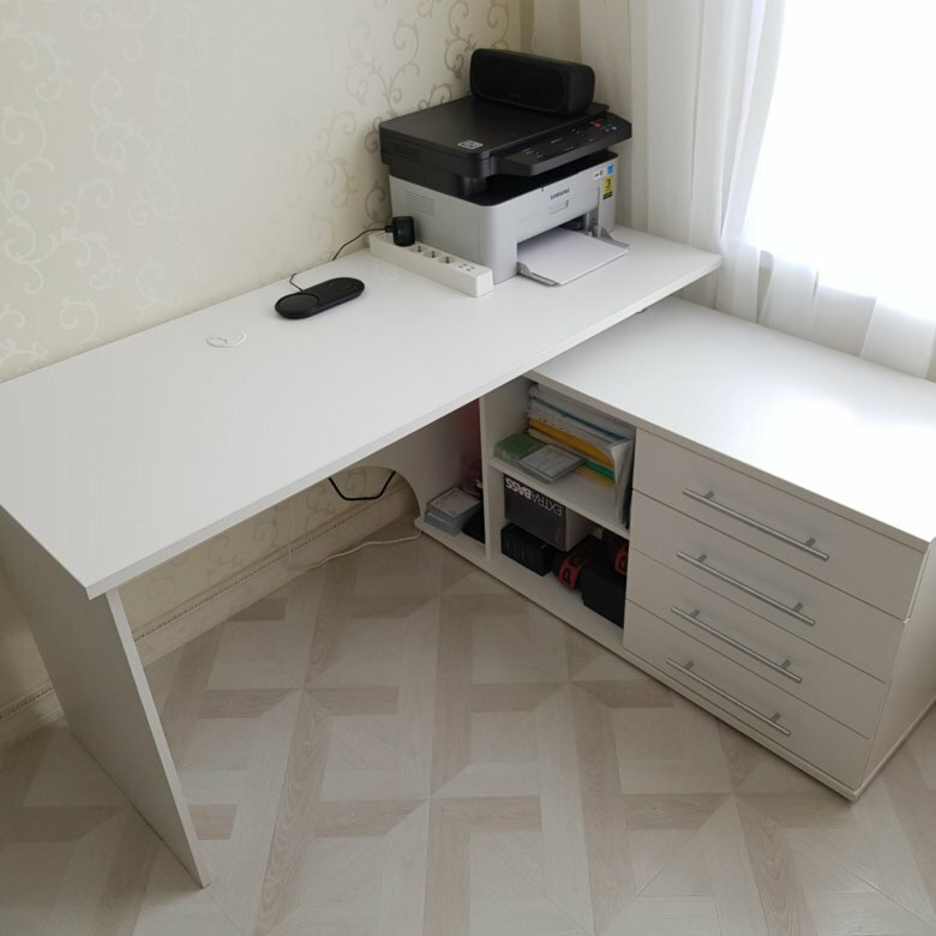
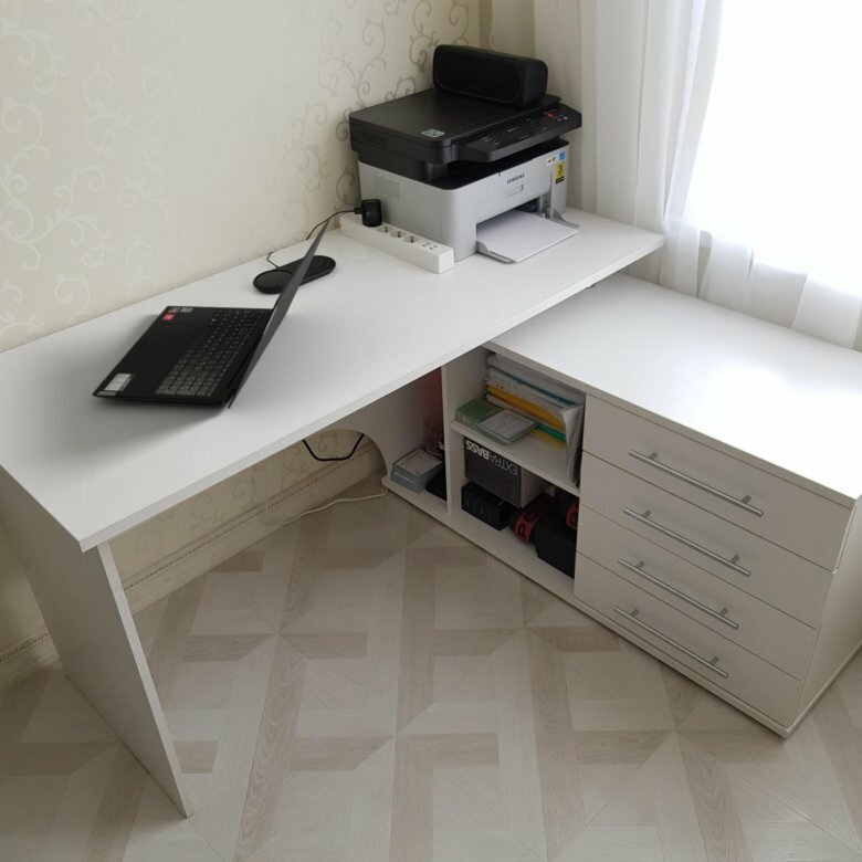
+ laptop computer [91,218,332,410]
